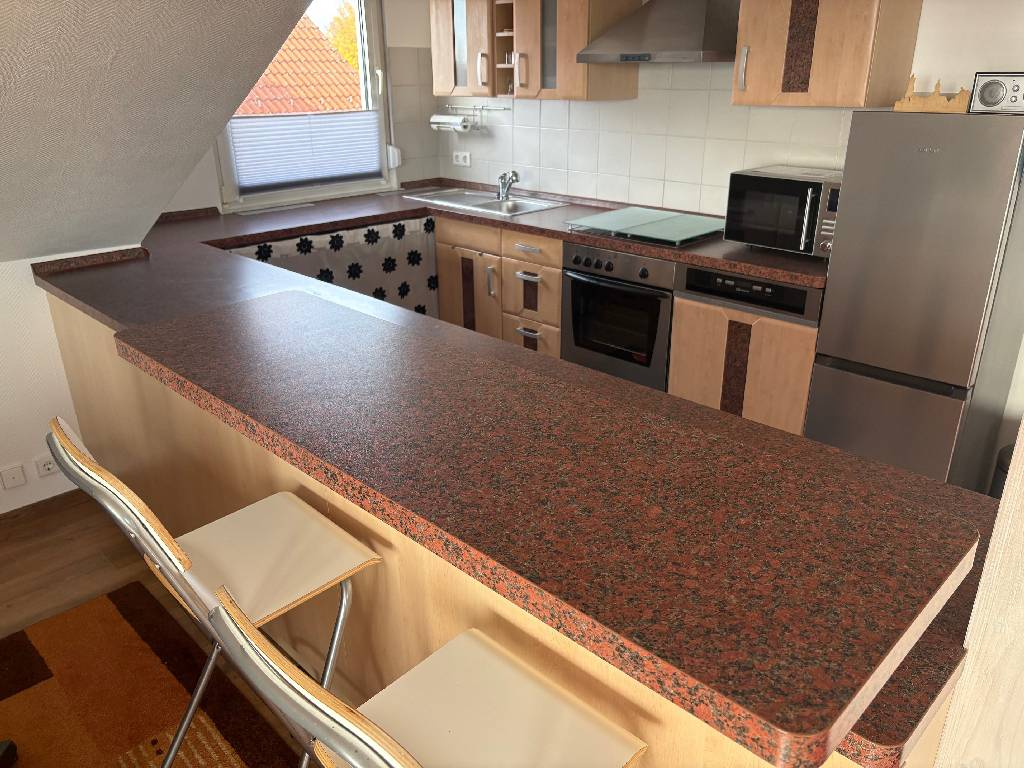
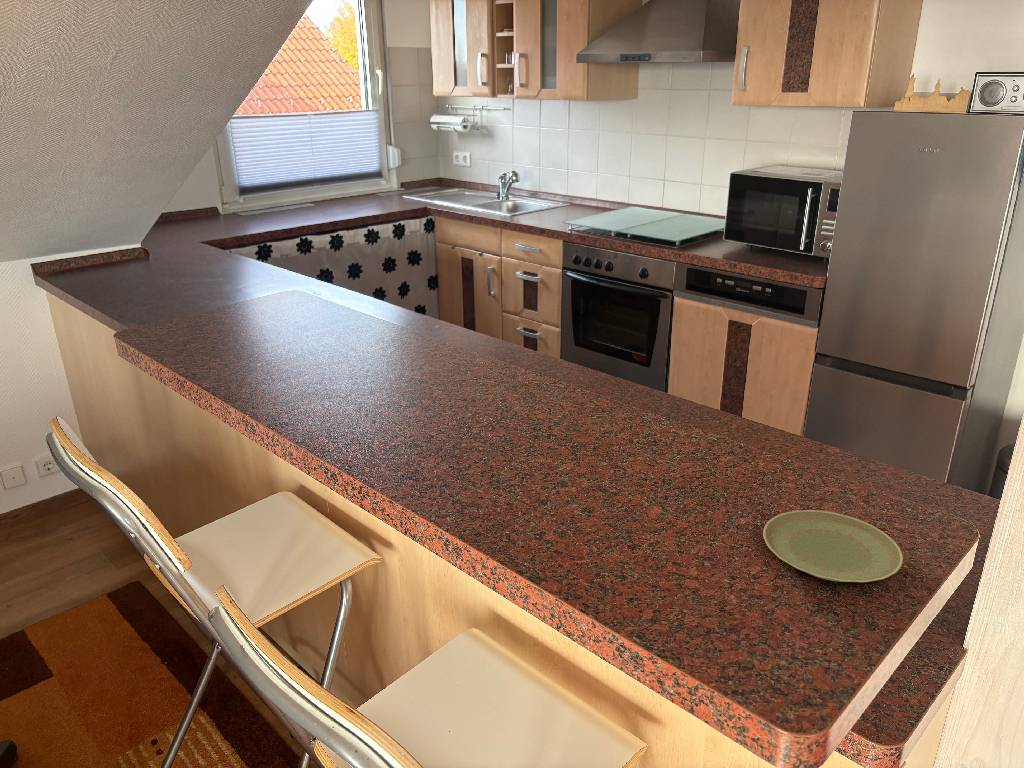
+ plate [762,509,904,583]
